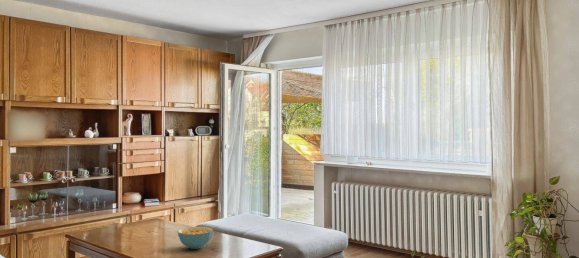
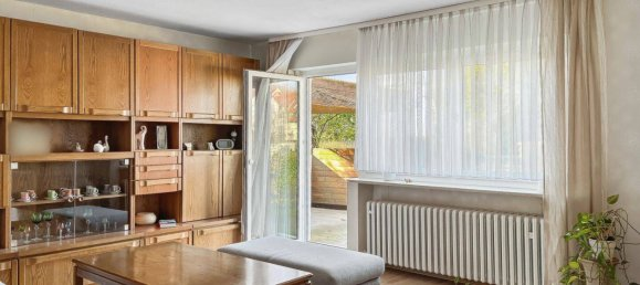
- cereal bowl [177,226,214,250]
